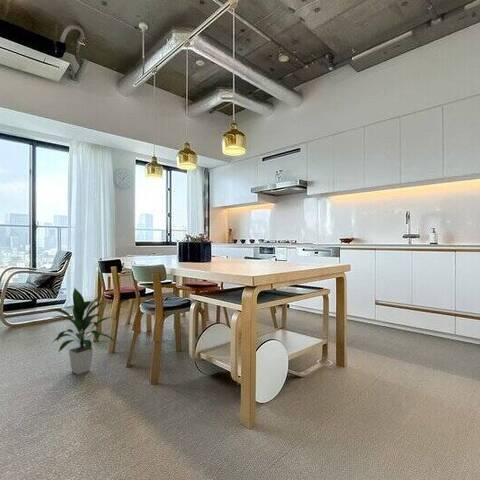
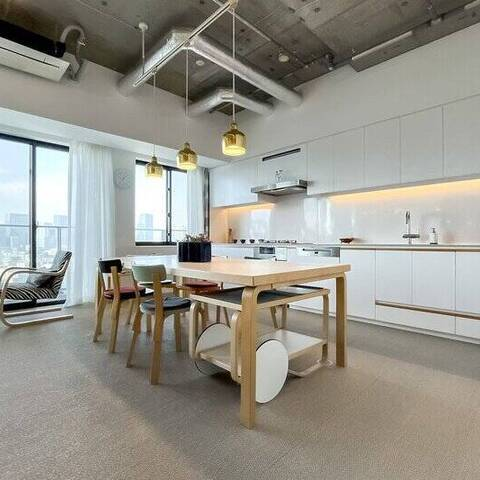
- indoor plant [45,287,116,375]
